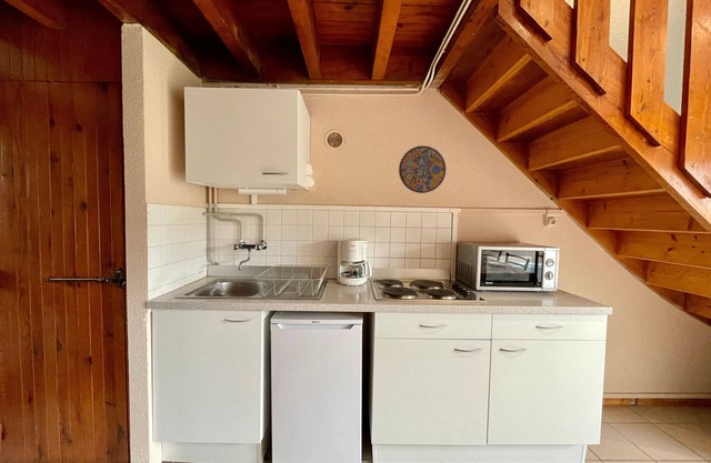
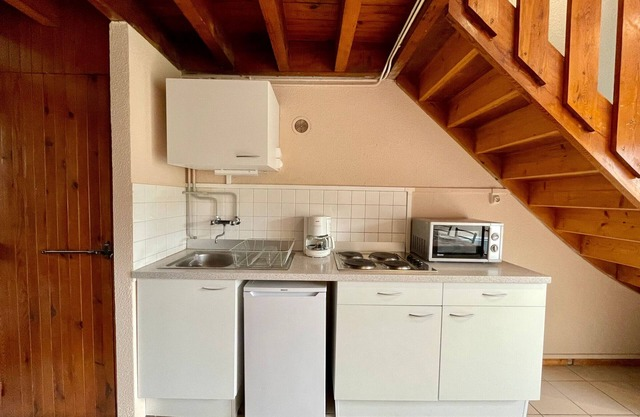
- manhole cover [398,144,447,194]
